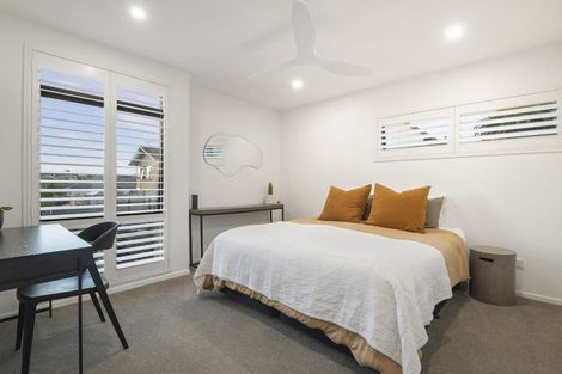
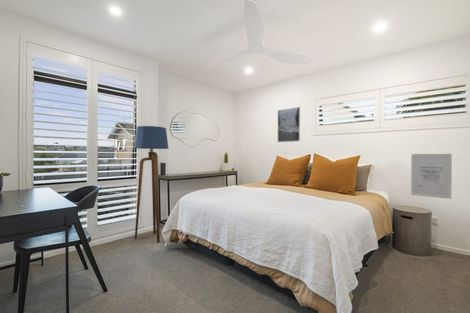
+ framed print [277,106,302,143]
+ wall art [410,153,453,200]
+ floor lamp [133,125,170,243]
